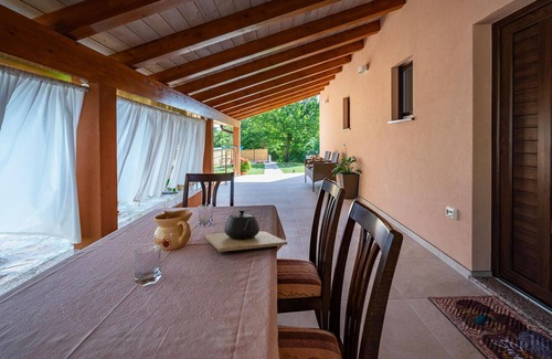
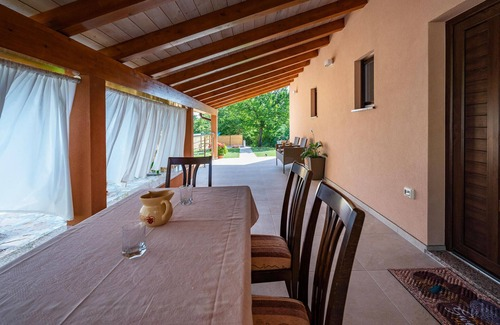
- teapot [203,209,288,253]
